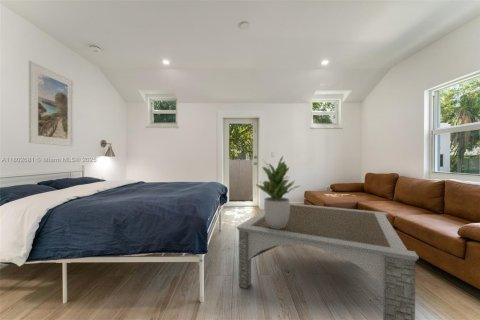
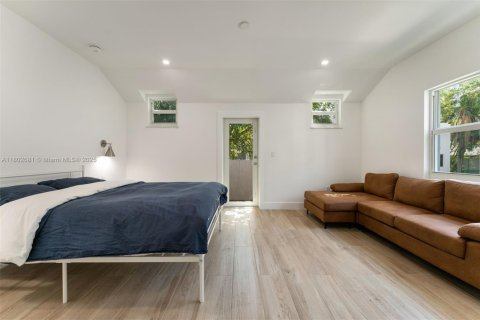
- coffee table [236,202,420,320]
- potted plant [255,155,301,229]
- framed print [28,60,74,147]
